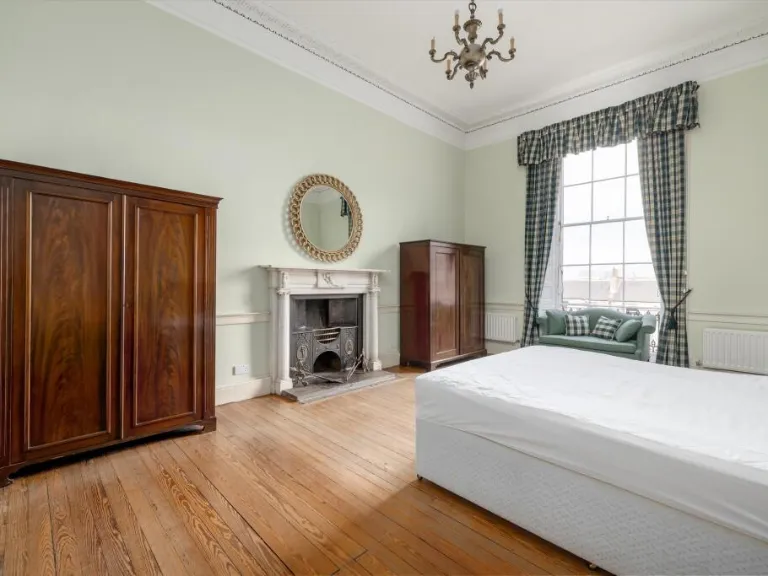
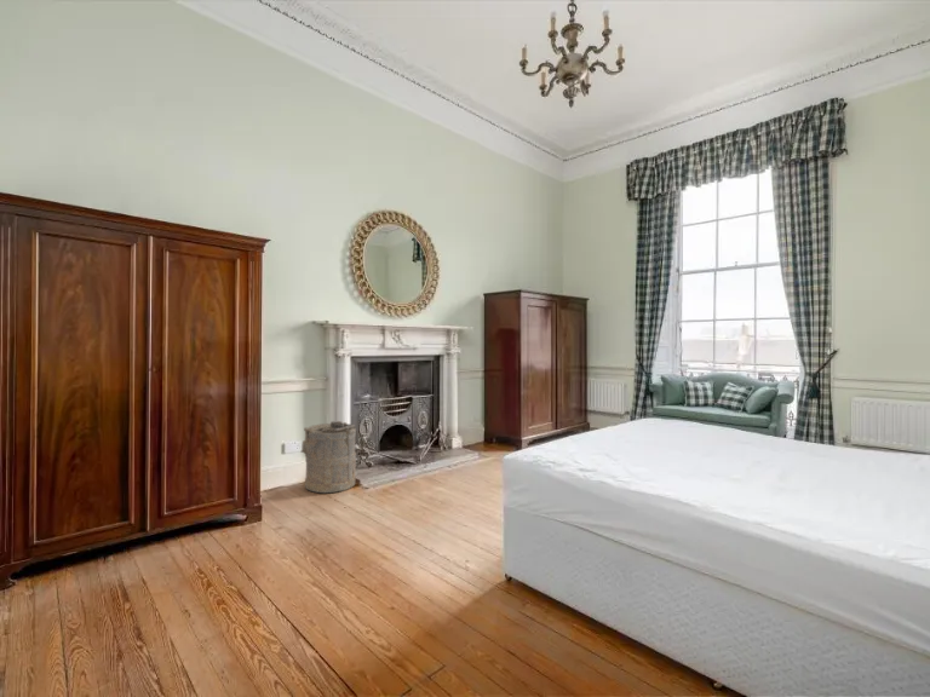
+ laundry hamper [300,420,357,494]
